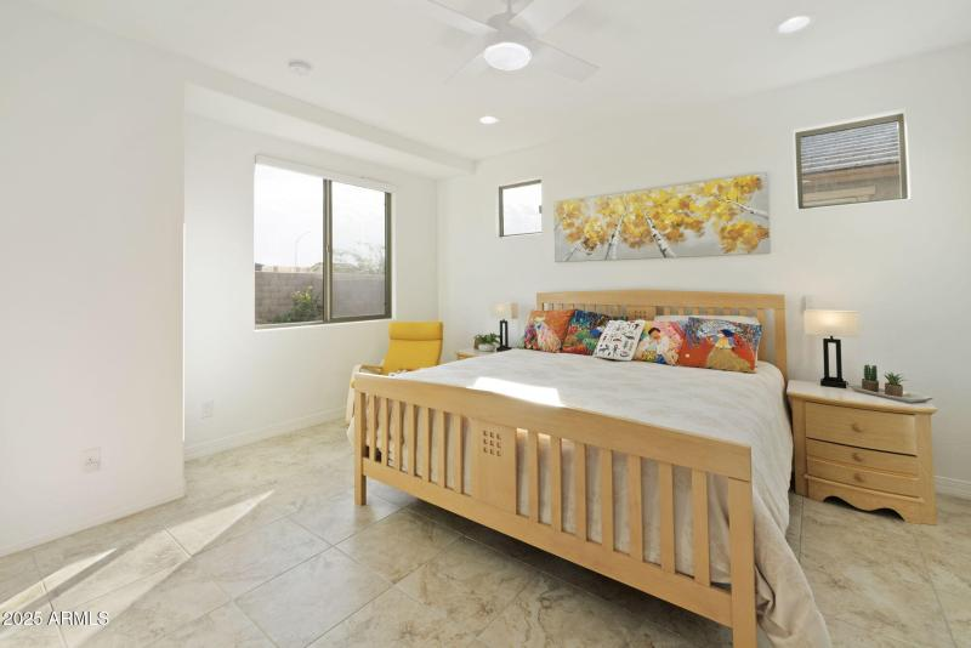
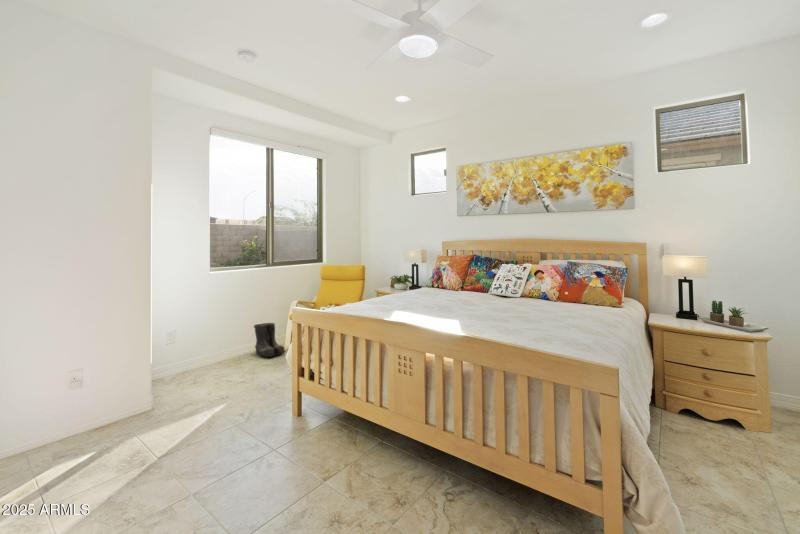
+ boots [253,322,288,358]
